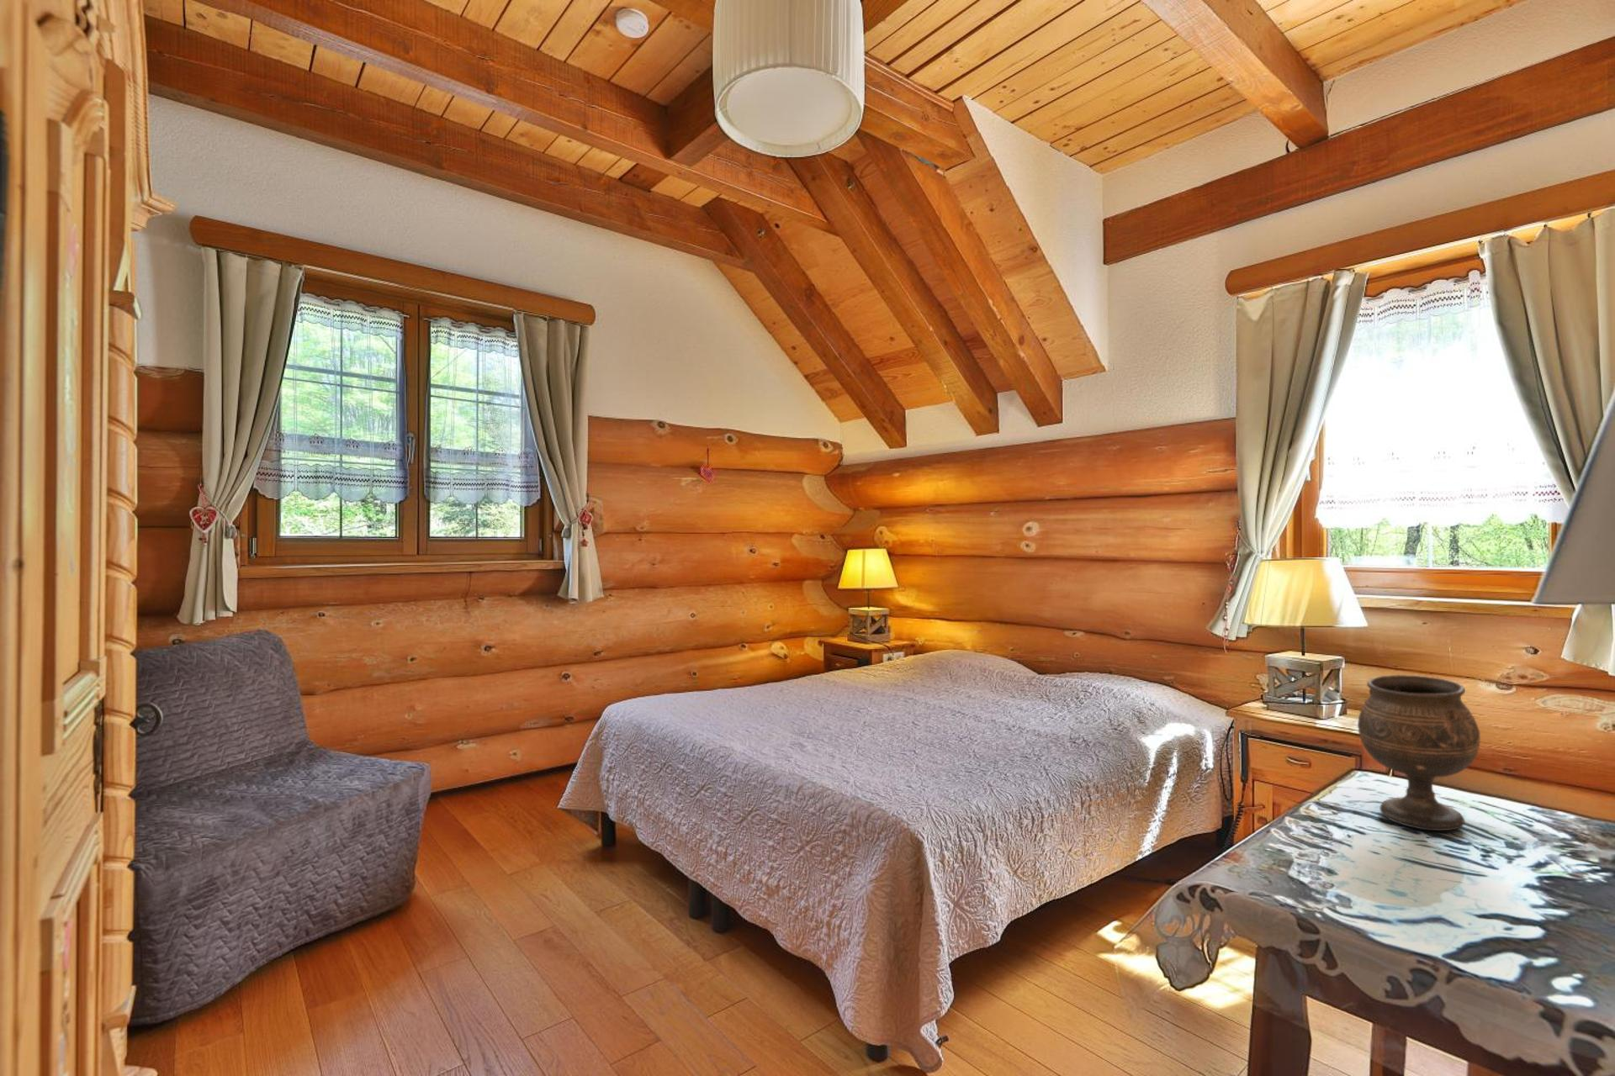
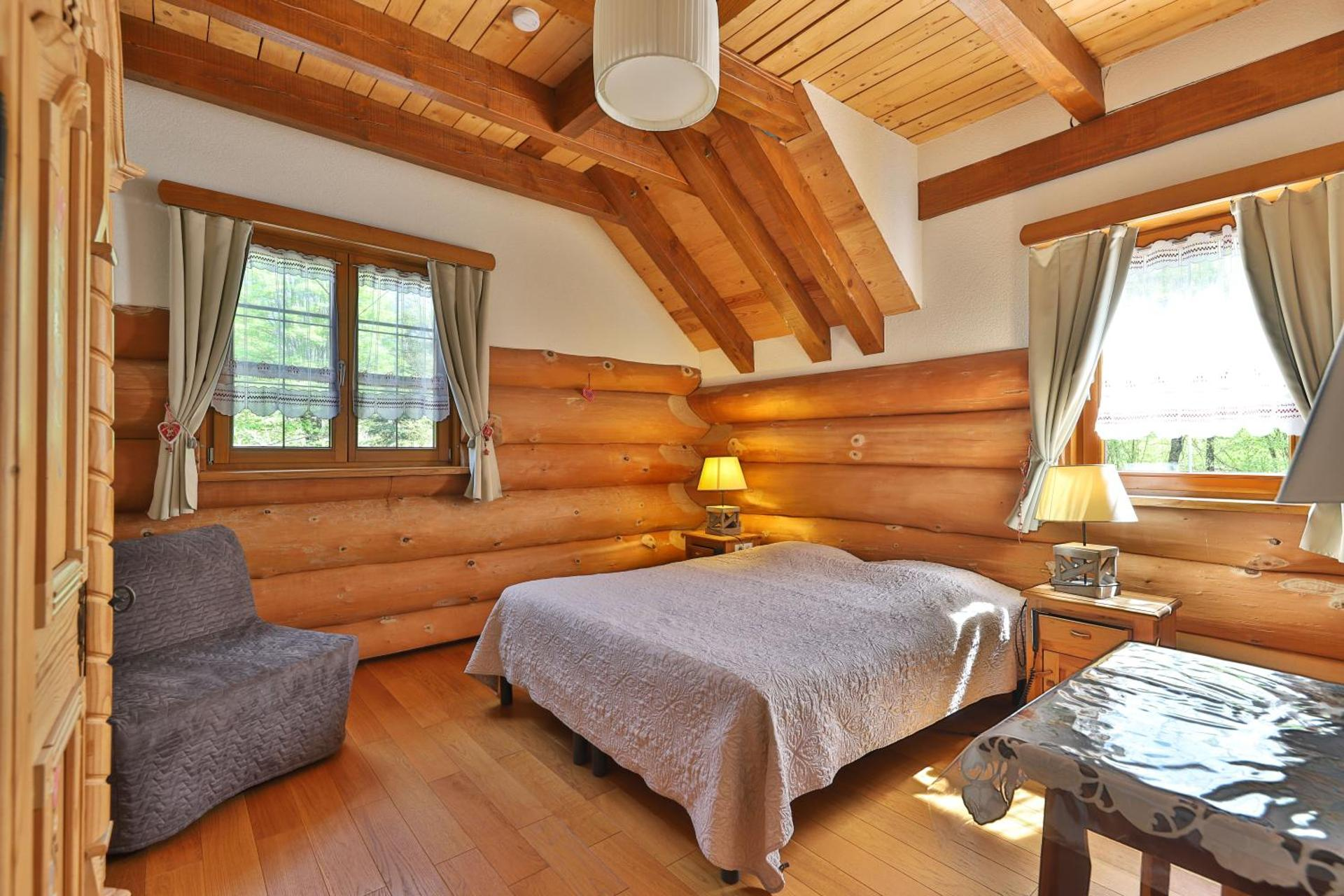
- goblet [1357,674,1482,831]
